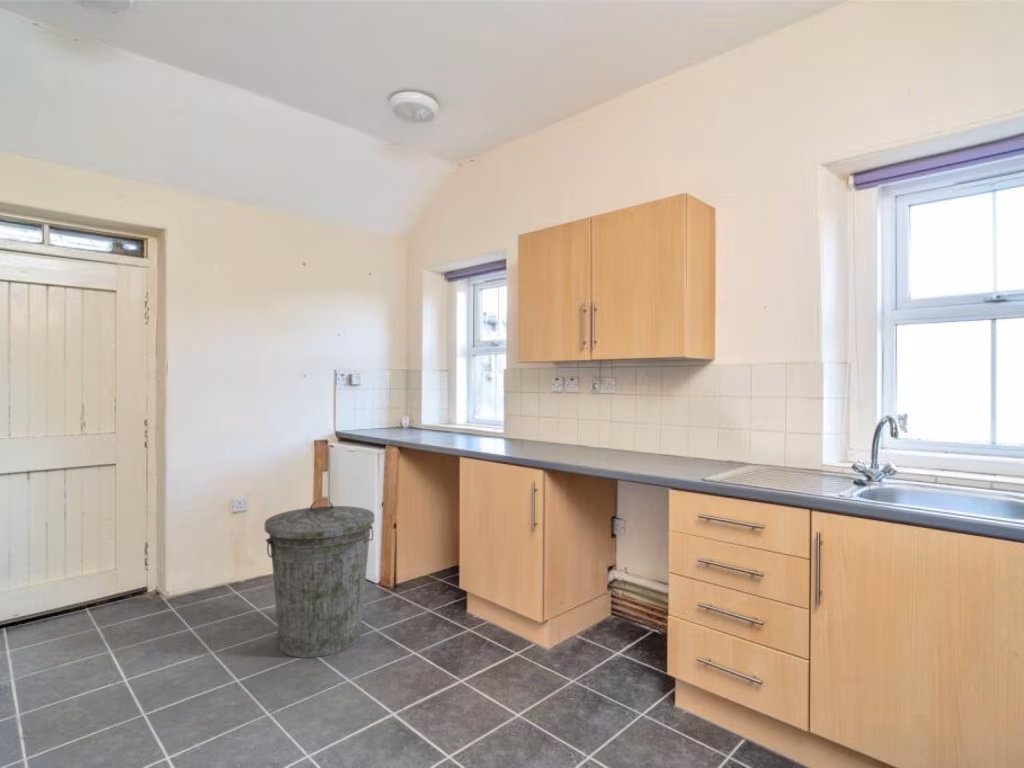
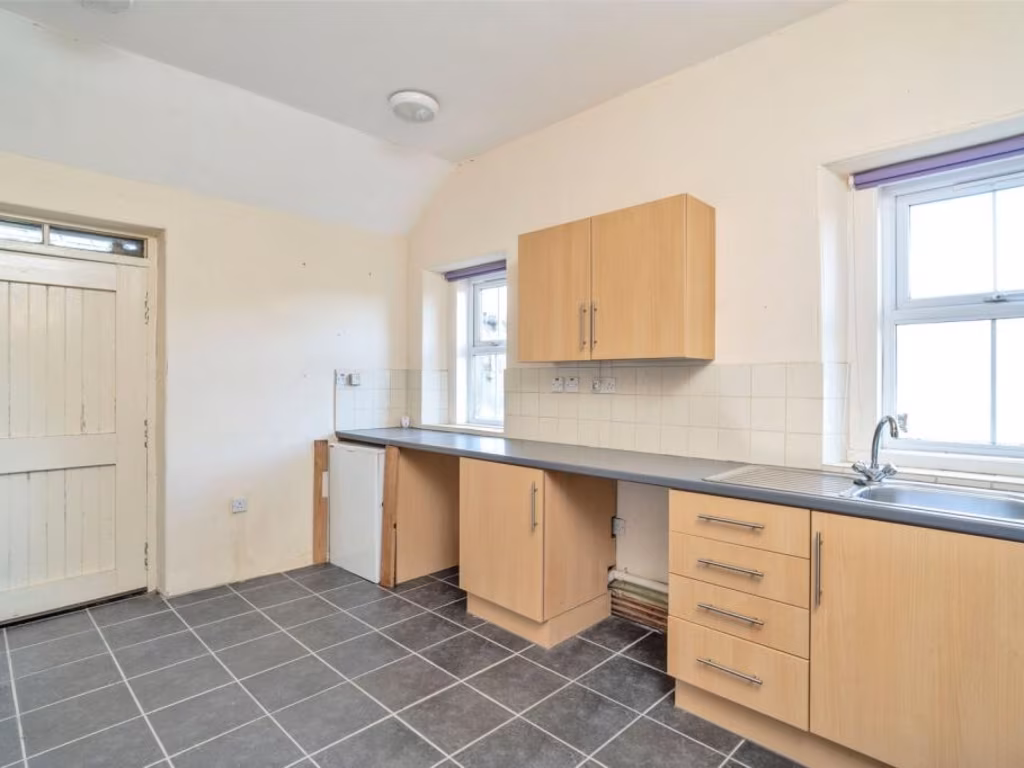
- trash can [264,498,375,659]
